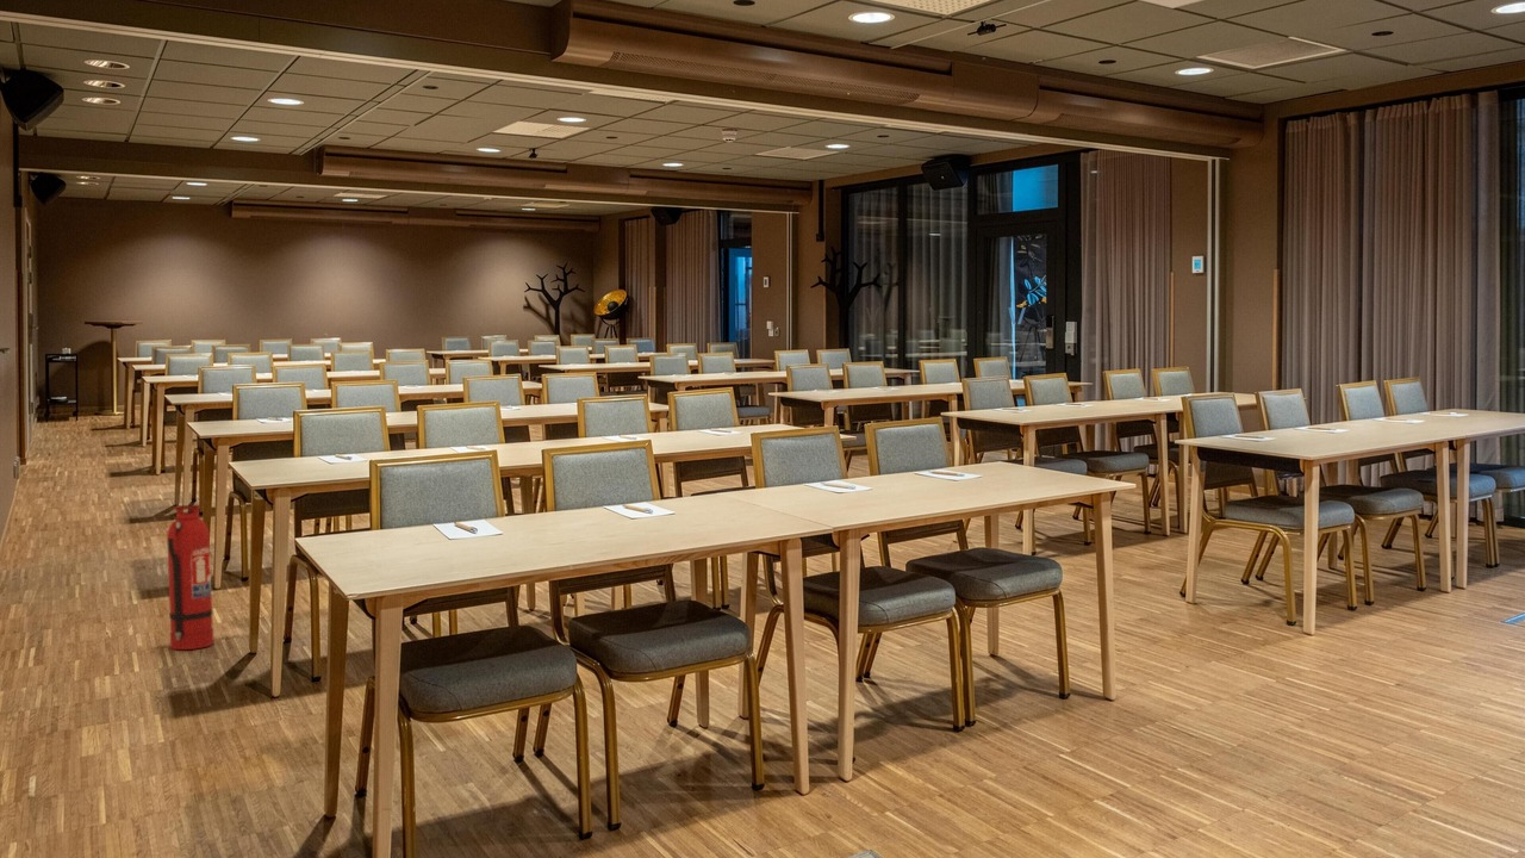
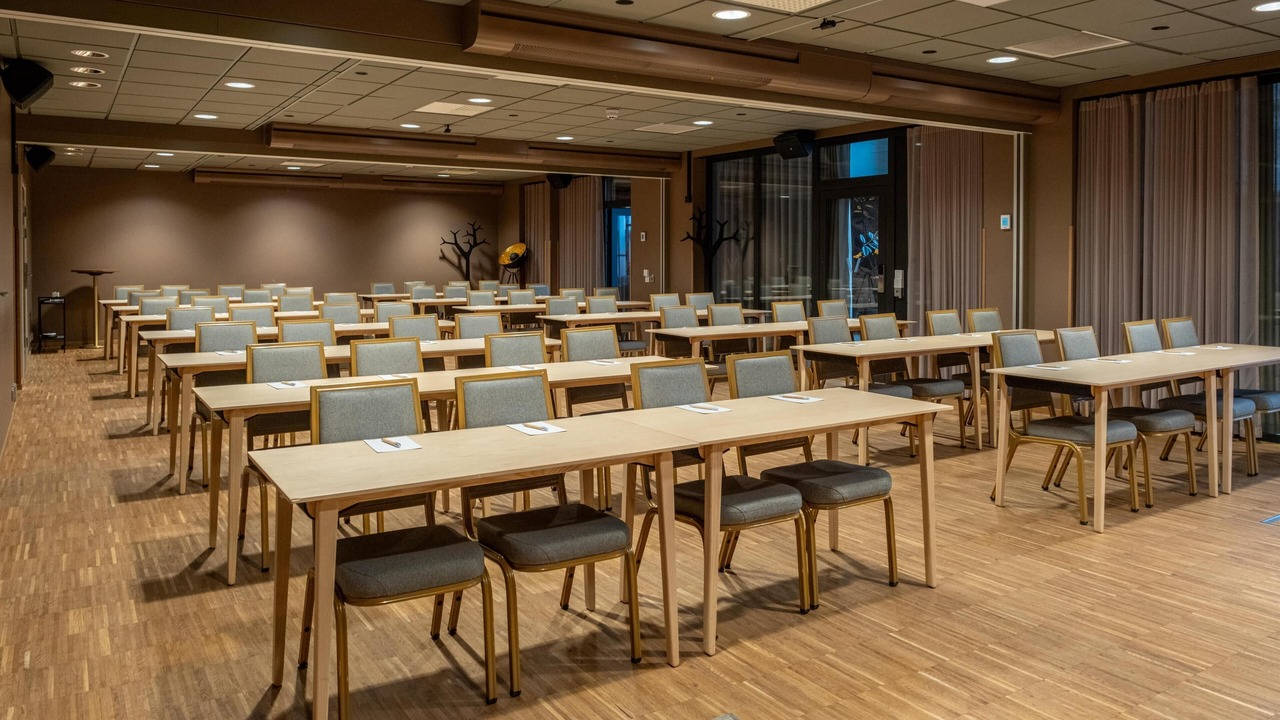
- fire extinguisher [166,504,216,651]
